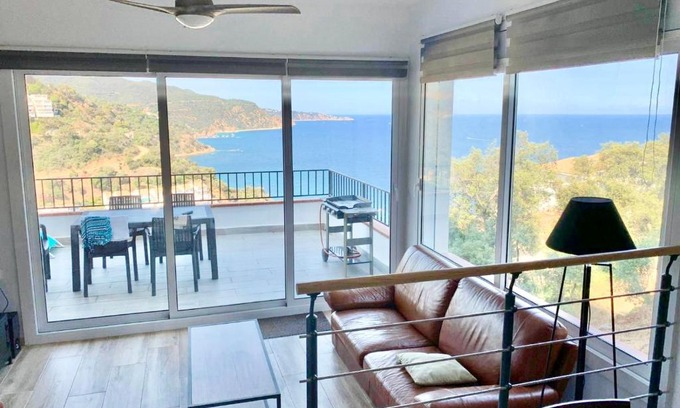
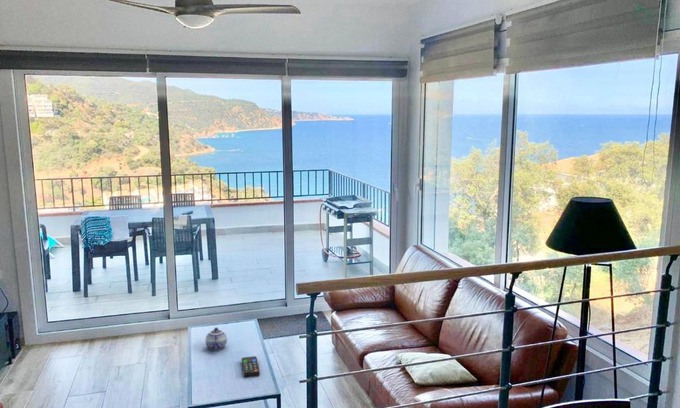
+ teapot [205,327,228,351]
+ remote control [241,355,261,378]
